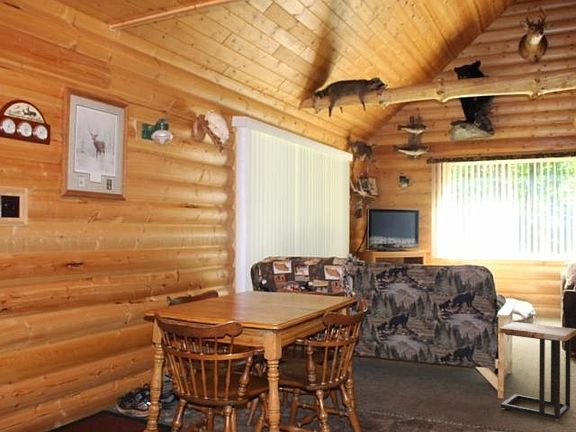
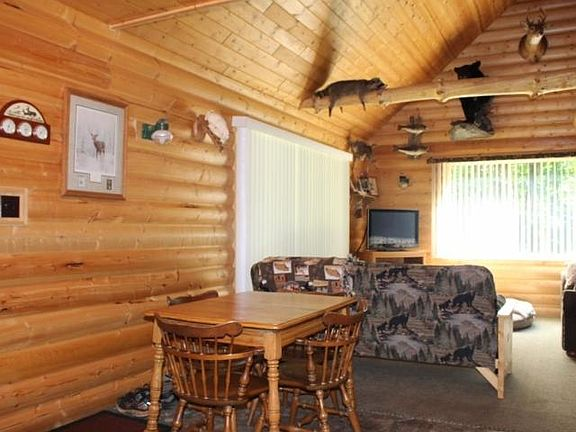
- side table [498,321,576,421]
